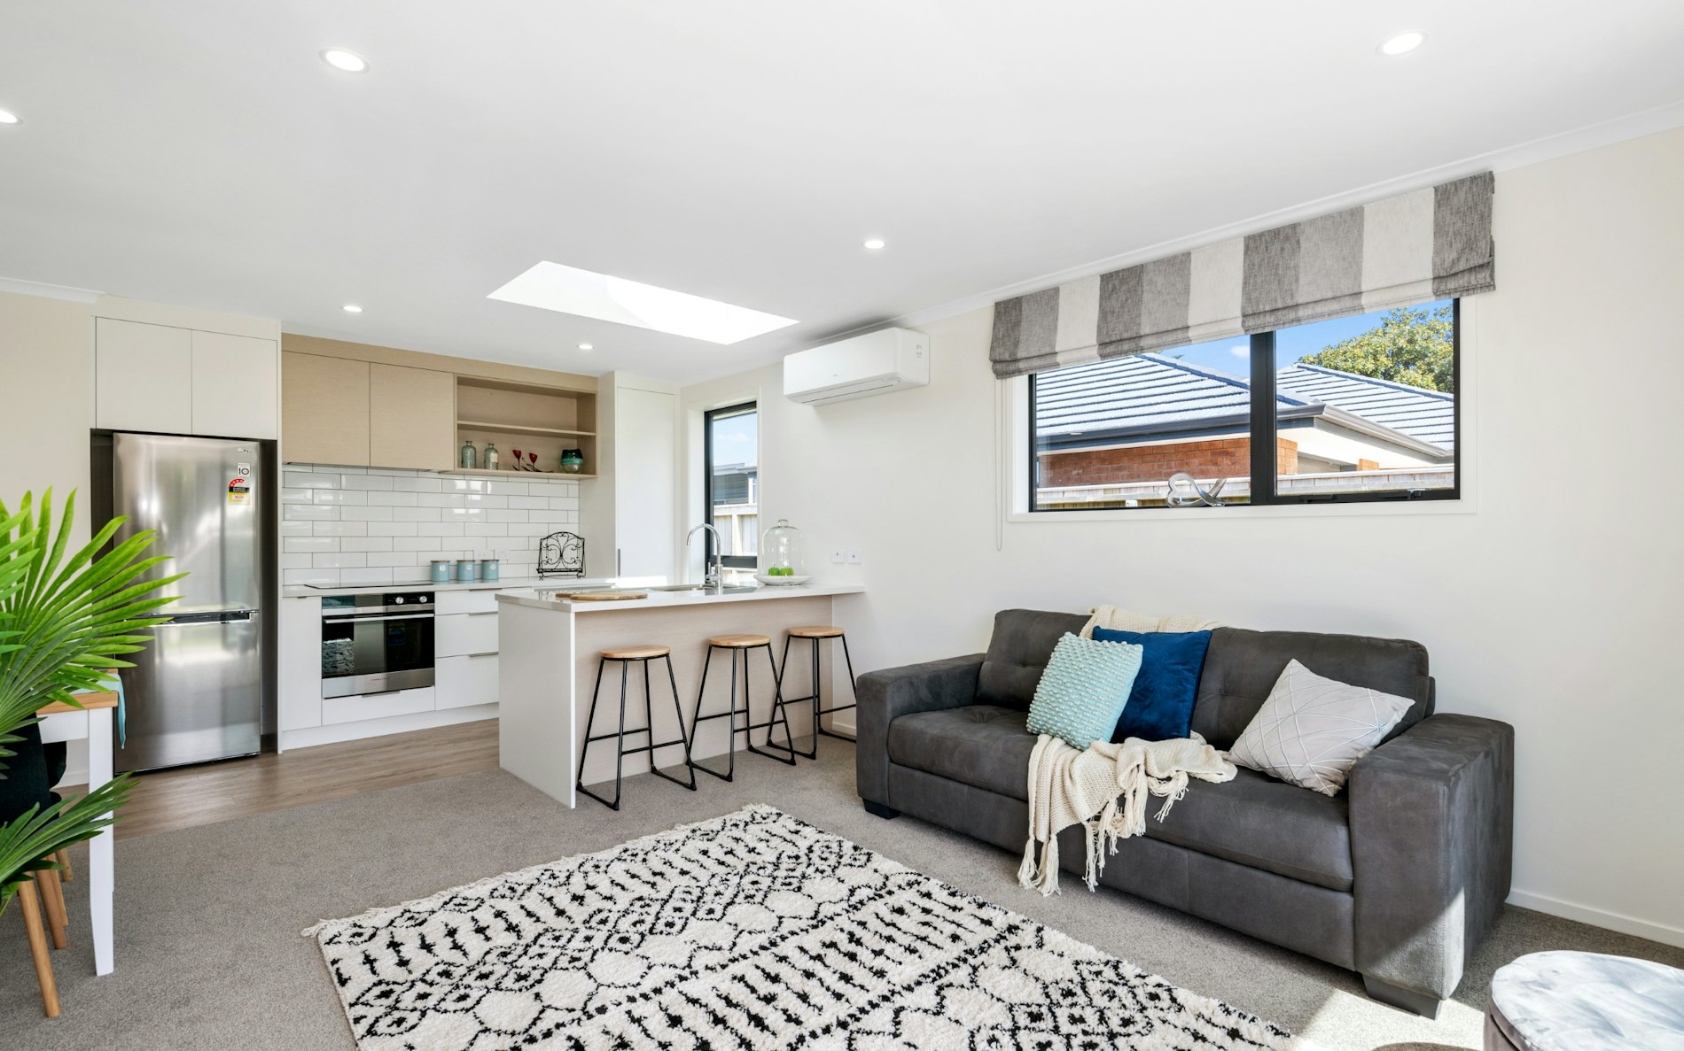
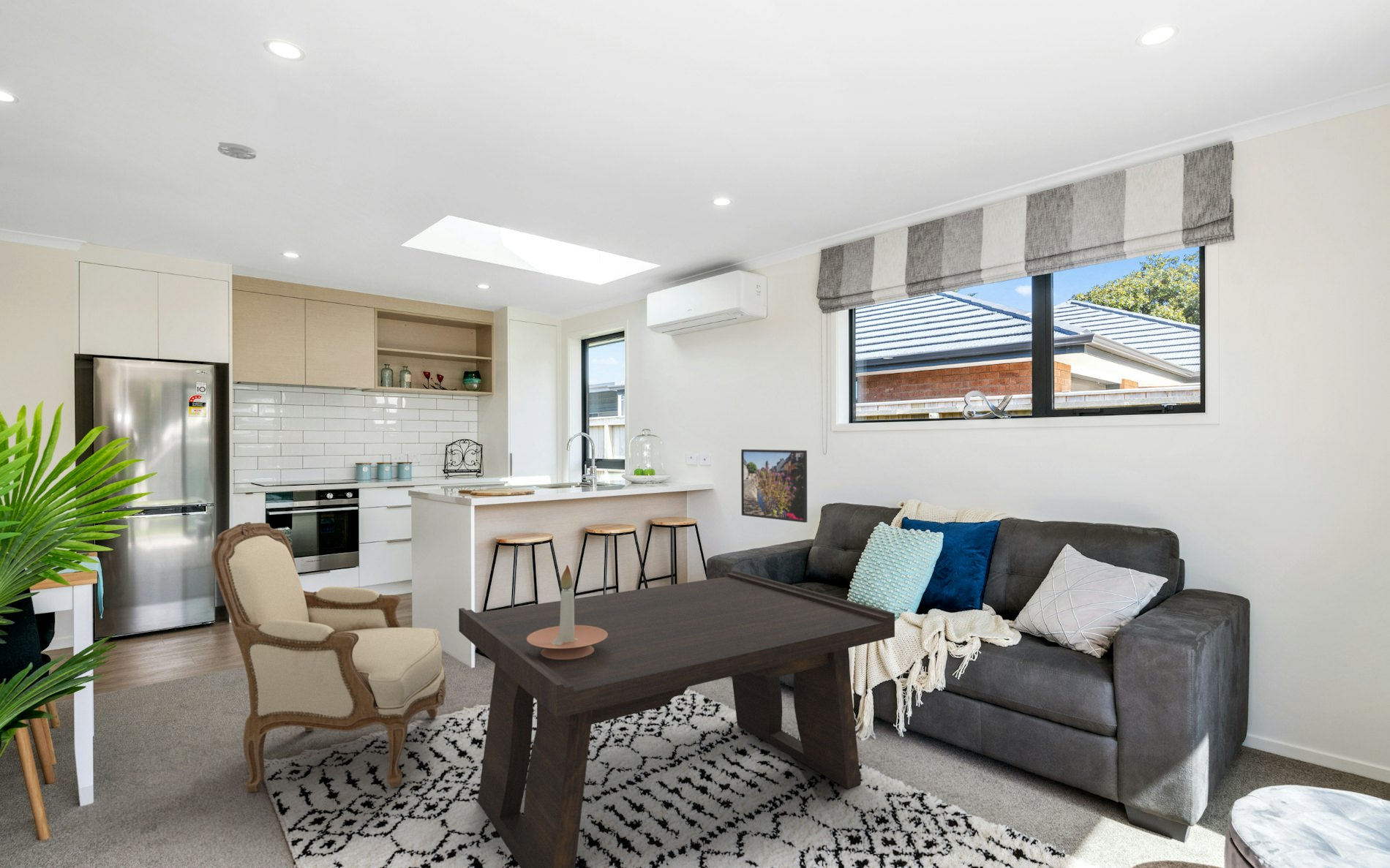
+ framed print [740,448,808,524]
+ smoke detector [217,142,258,160]
+ armchair [211,521,447,793]
+ coffee table [458,570,895,868]
+ candle holder [527,565,608,660]
